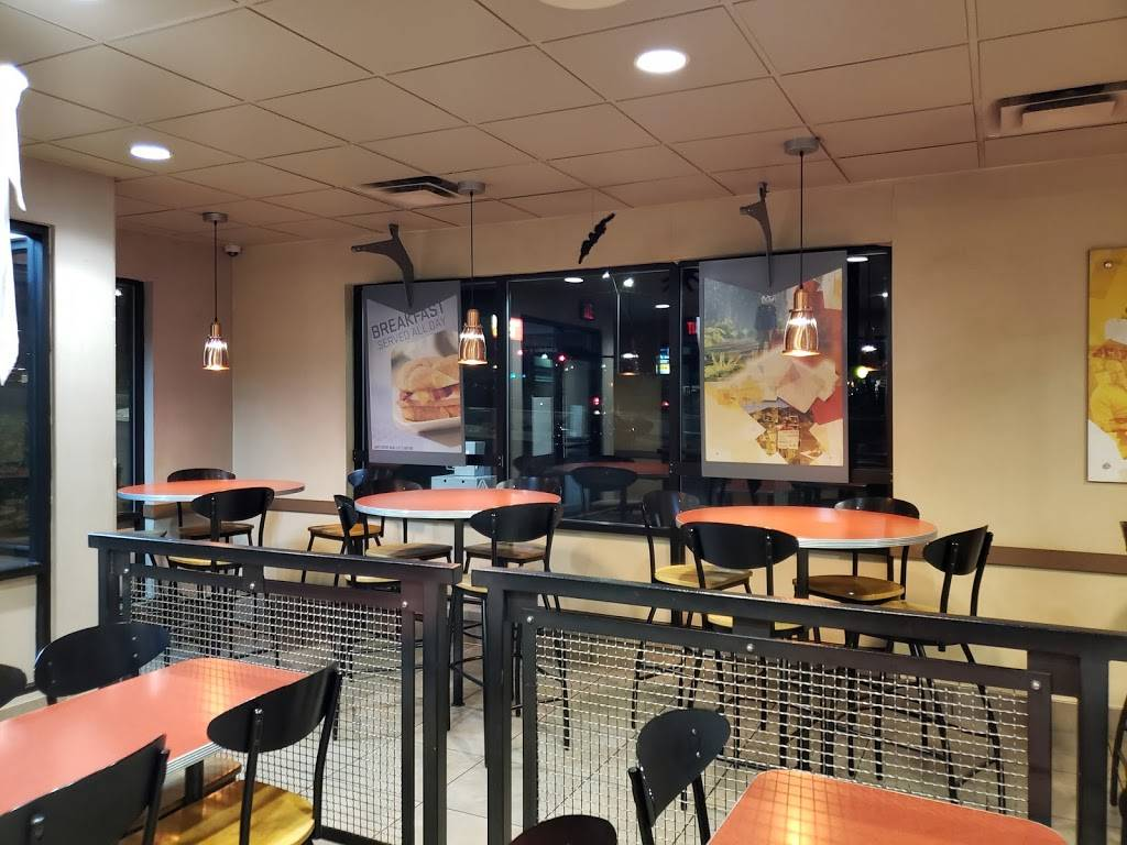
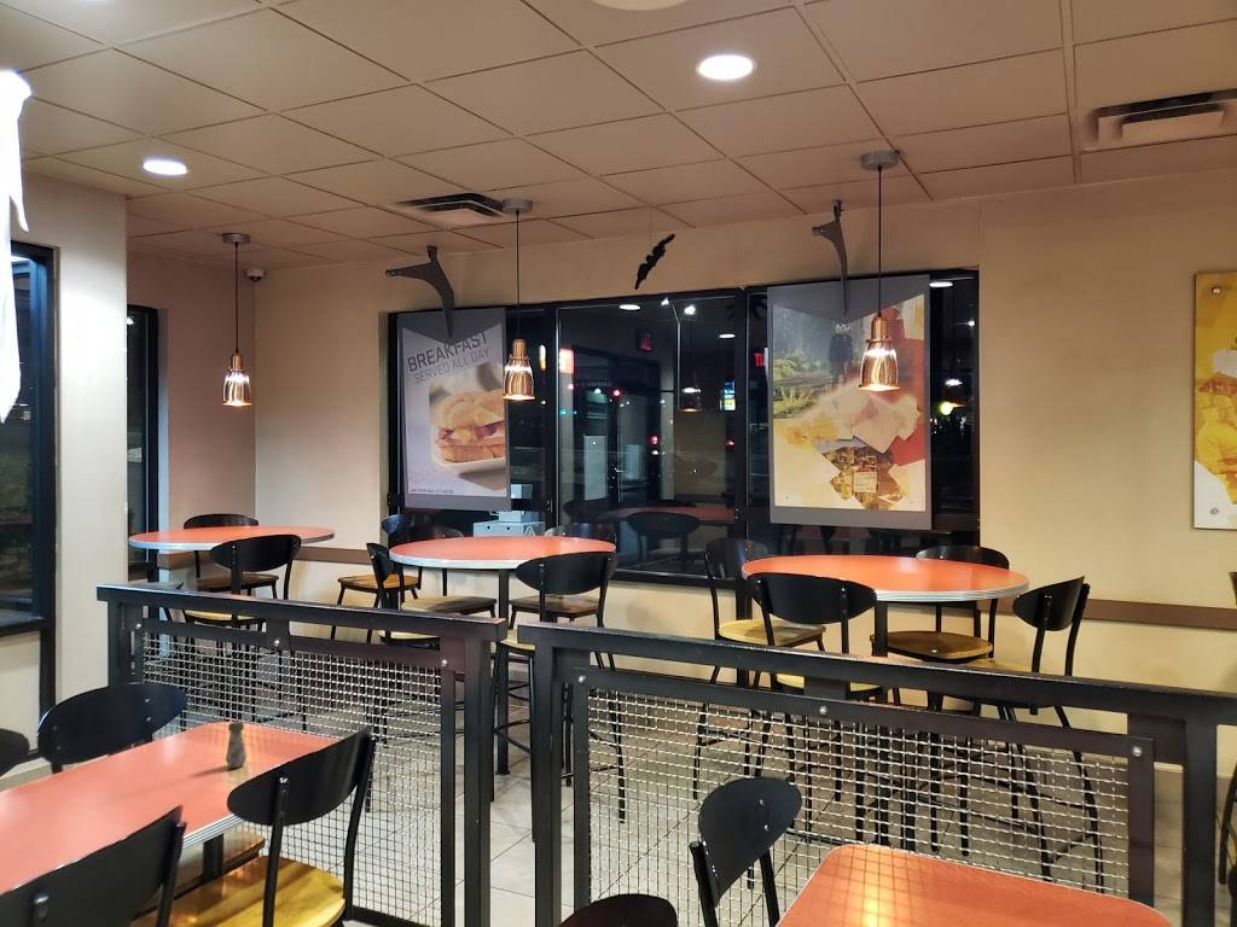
+ salt shaker [225,721,248,769]
